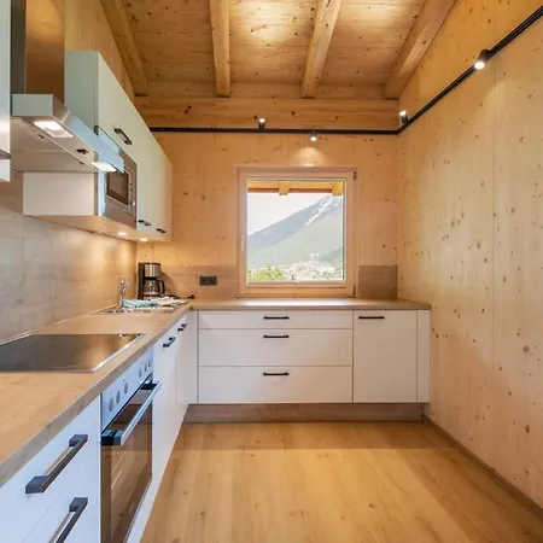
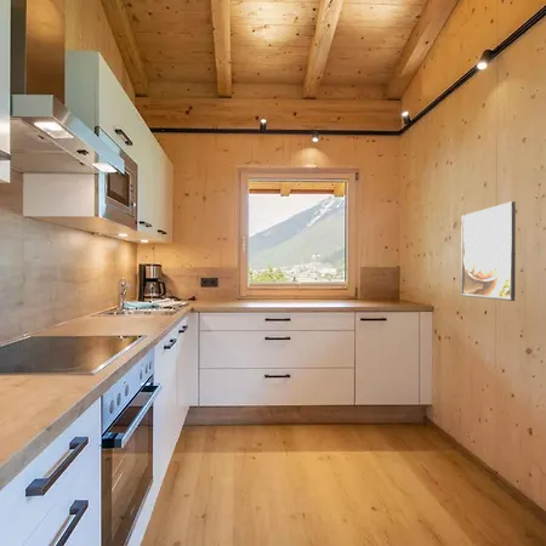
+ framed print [460,200,517,302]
